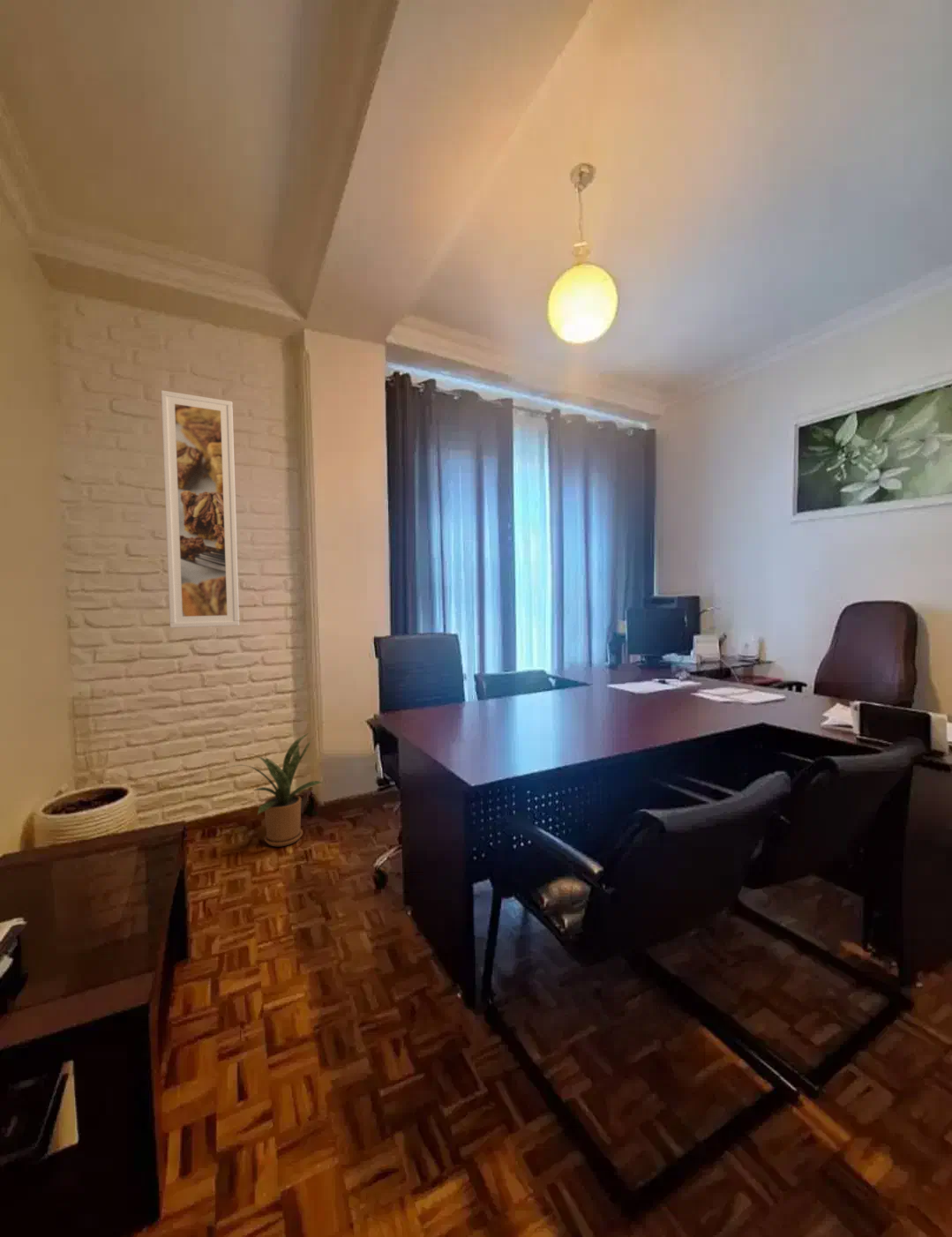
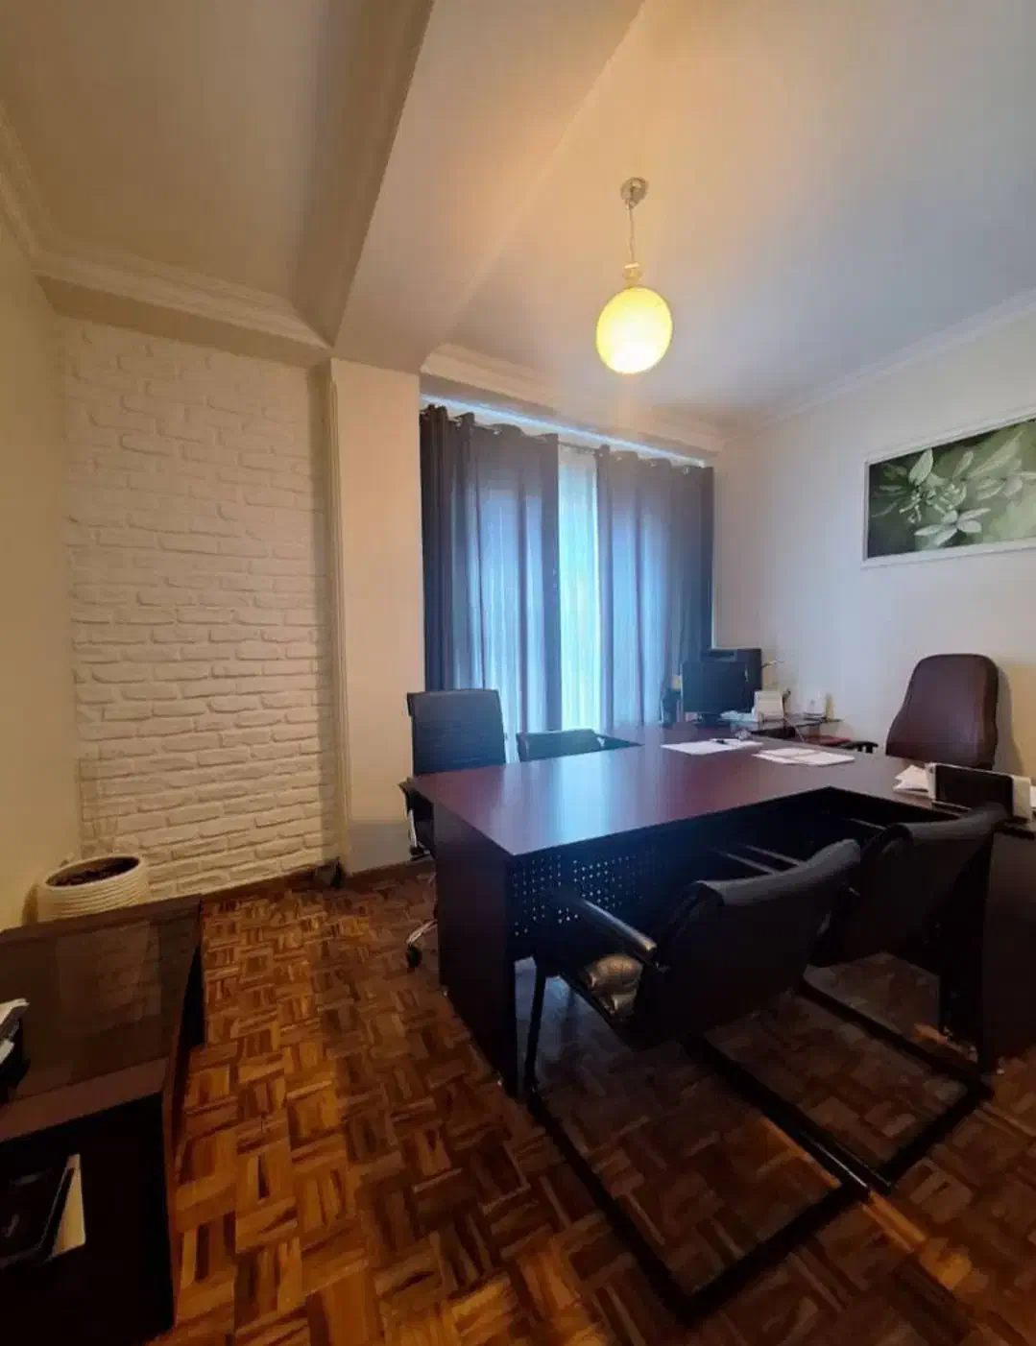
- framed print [161,389,240,629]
- house plant [230,732,323,847]
